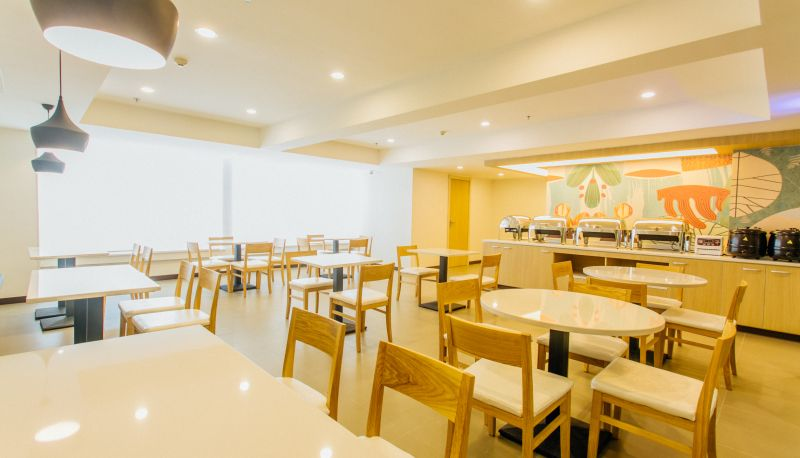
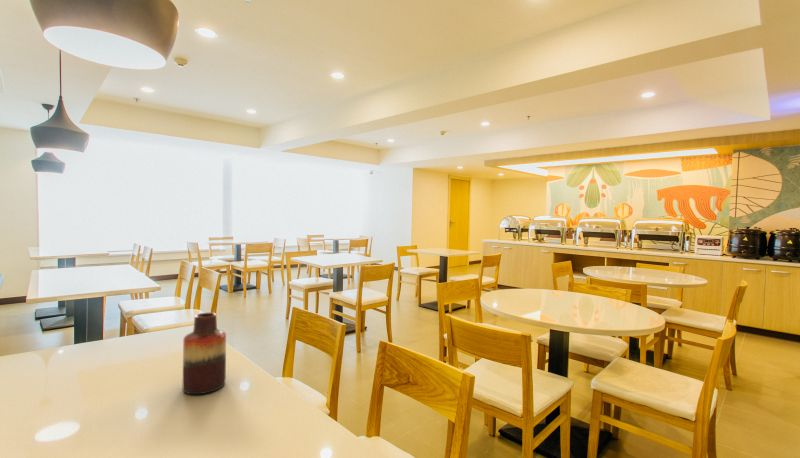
+ vase [182,312,227,395]
